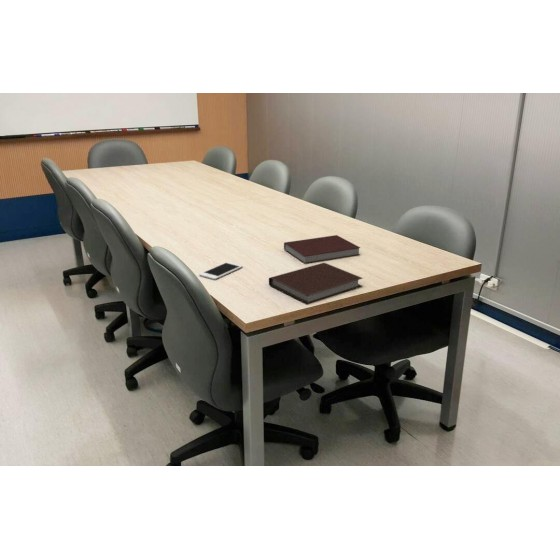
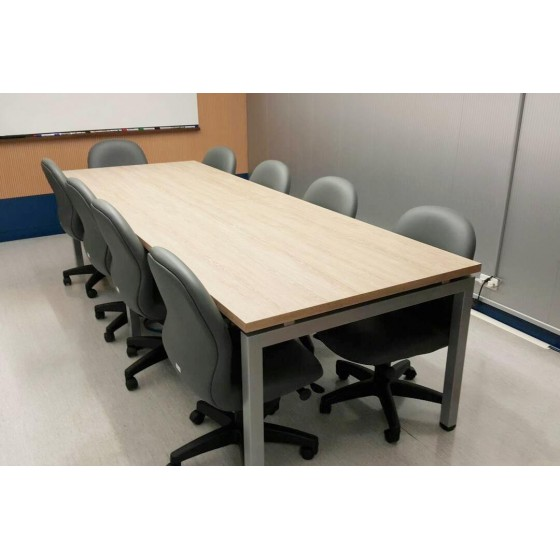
- notebook [268,262,364,305]
- notebook [283,234,361,265]
- cell phone [198,261,244,281]
